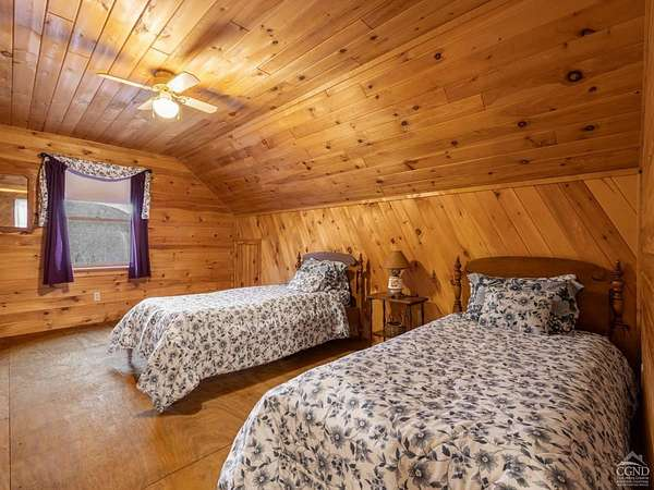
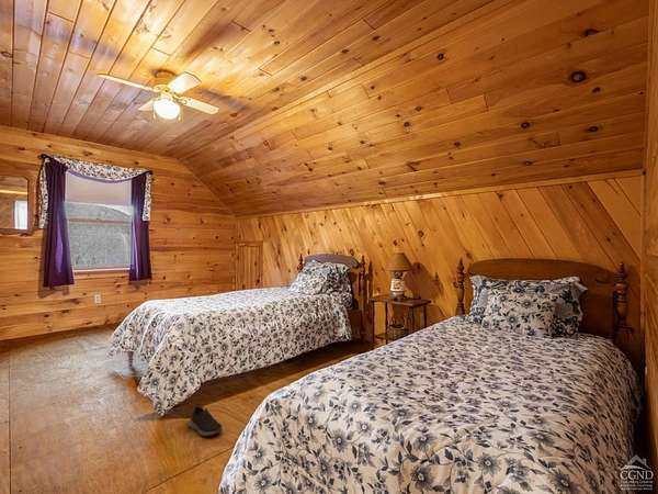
+ shoe [188,405,224,437]
